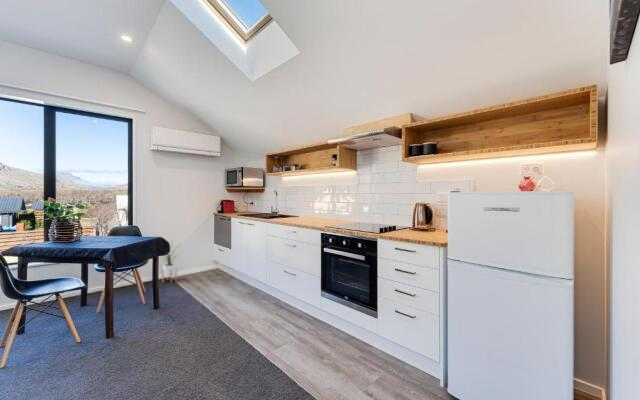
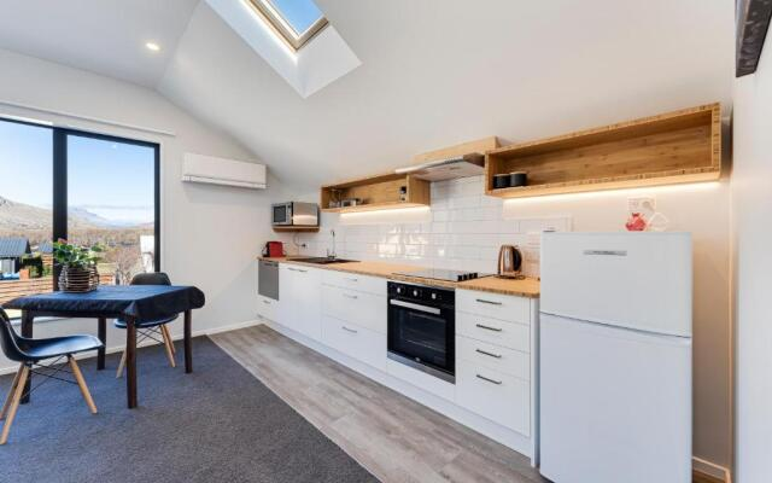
- house plant [158,240,181,283]
